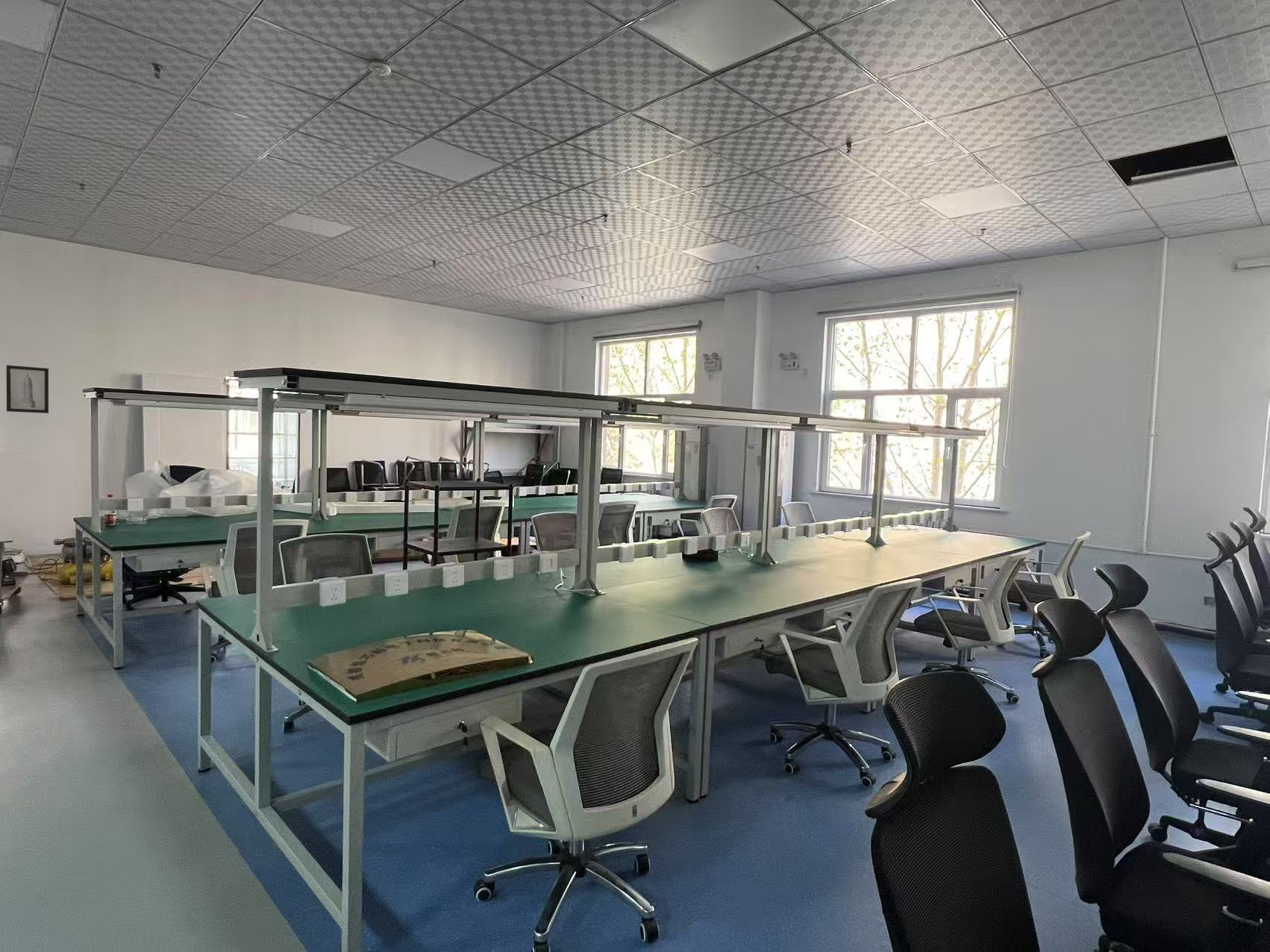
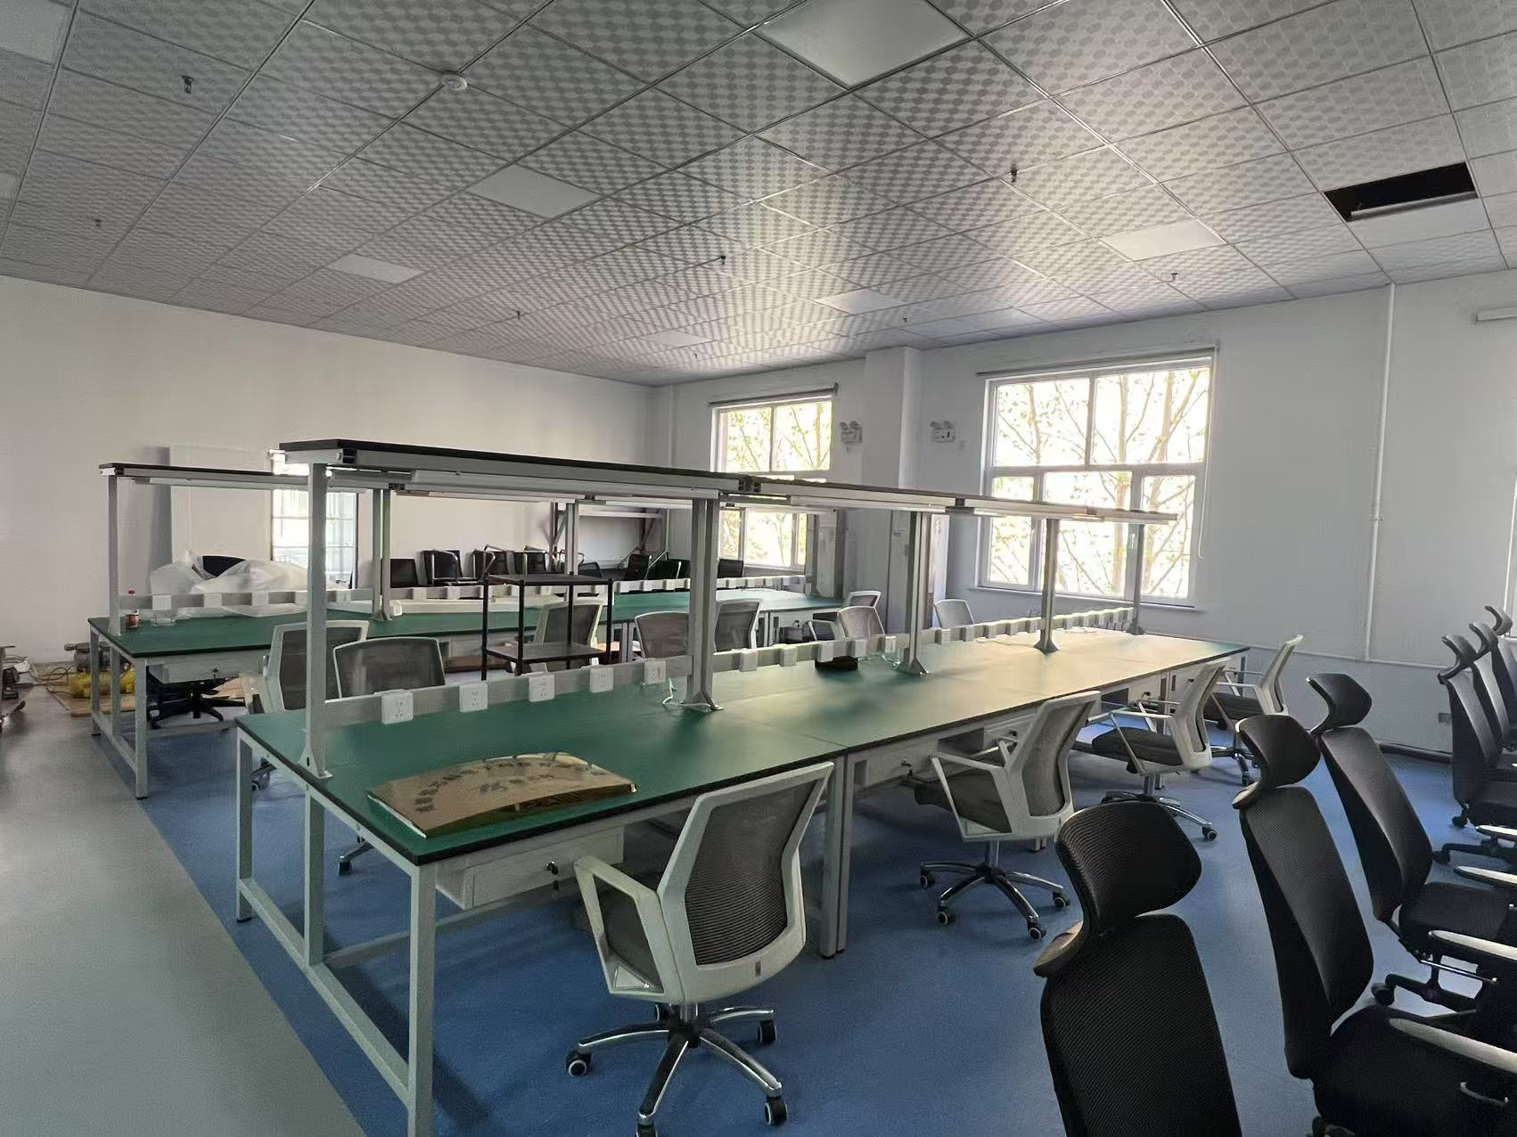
- wall art [6,365,49,414]
